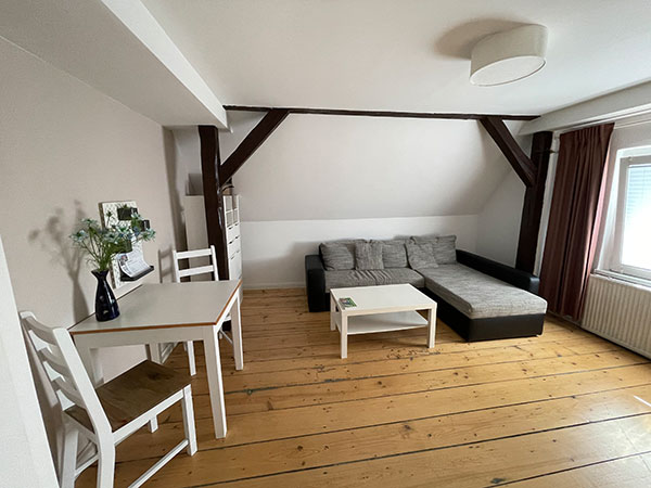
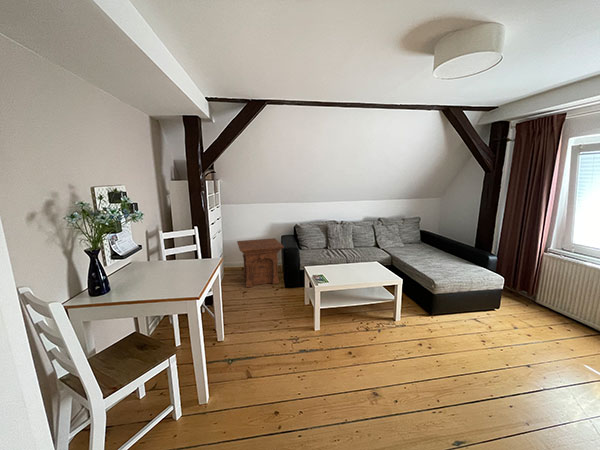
+ side table [236,237,285,288]
